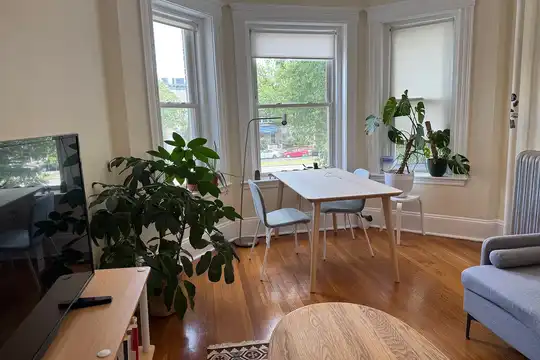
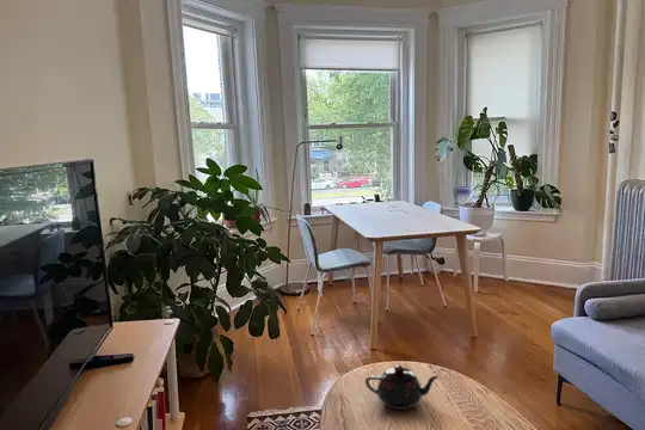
+ teapot [364,364,441,411]
